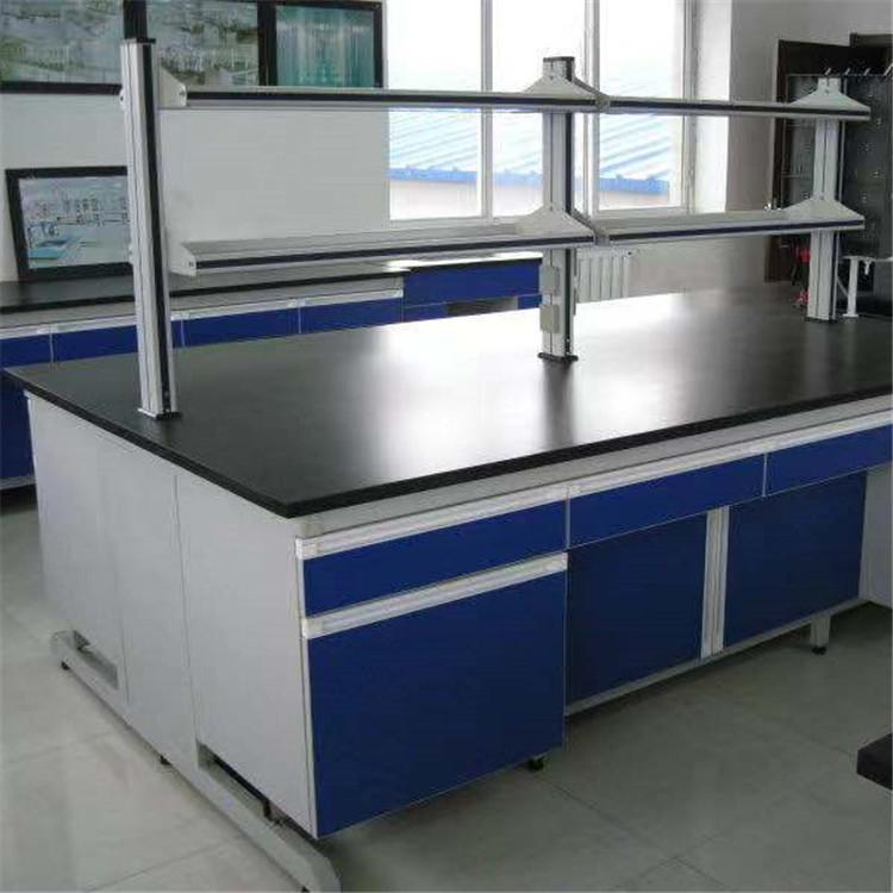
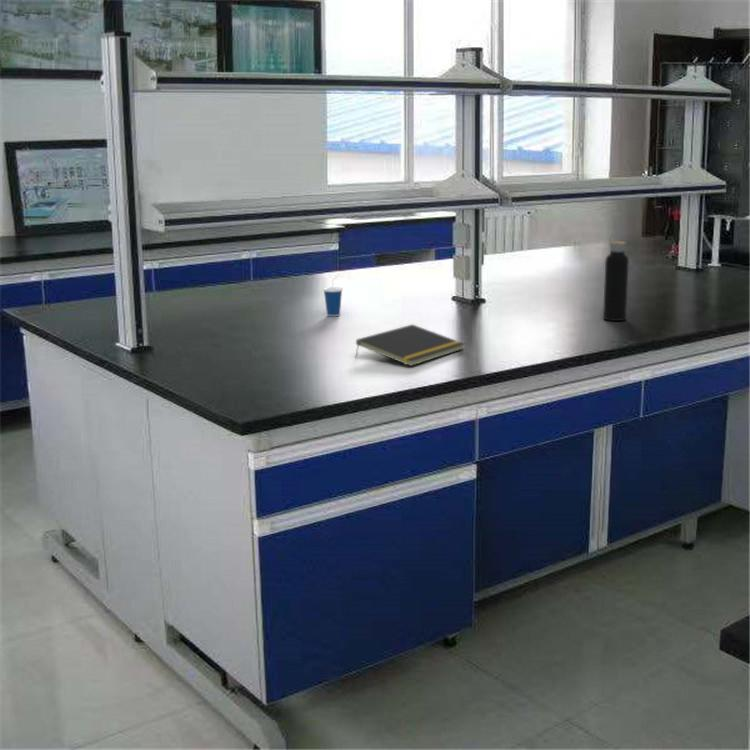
+ notepad [354,323,466,367]
+ cup [322,273,344,317]
+ water bottle [602,233,630,322]
